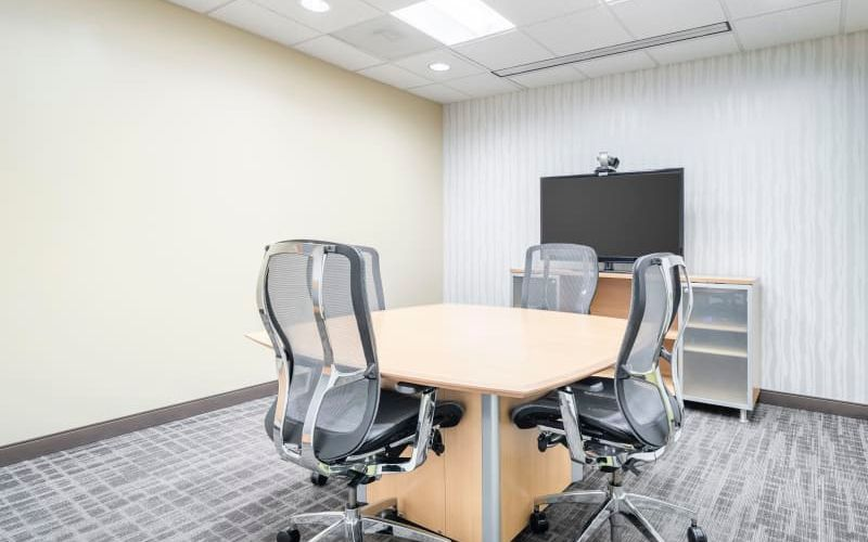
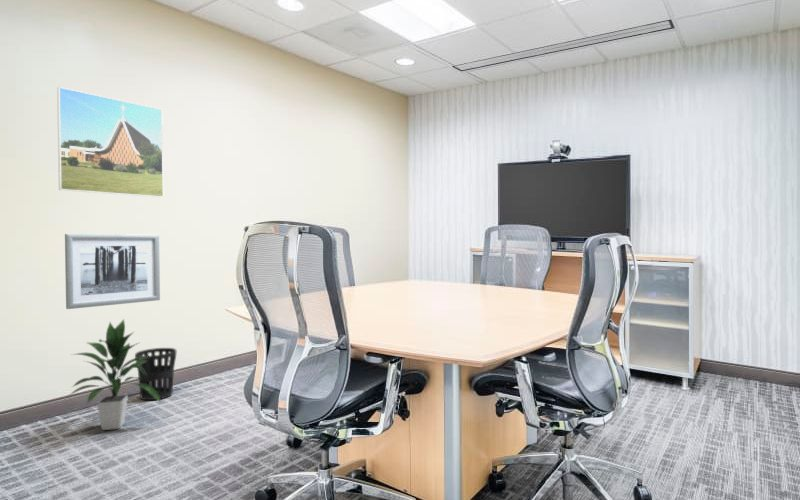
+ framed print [56,86,165,198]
+ wall art [64,233,161,310]
+ wastebasket [134,347,178,401]
+ indoor plant [66,318,161,431]
